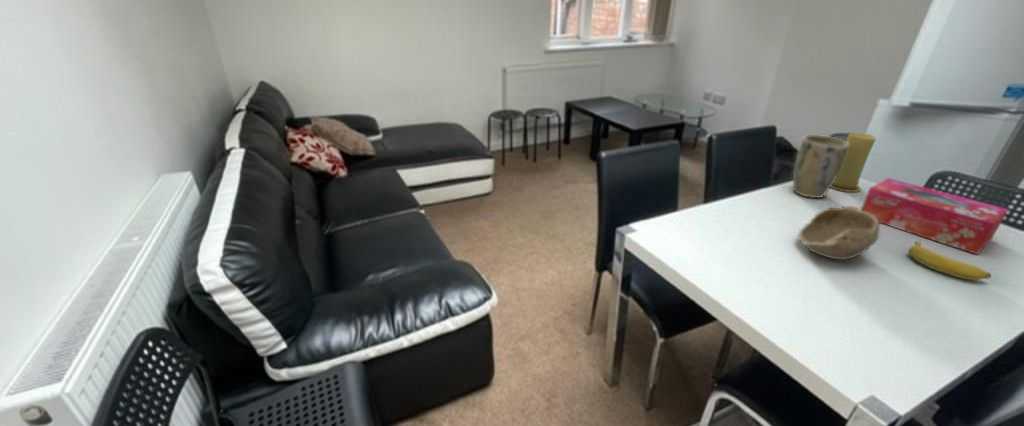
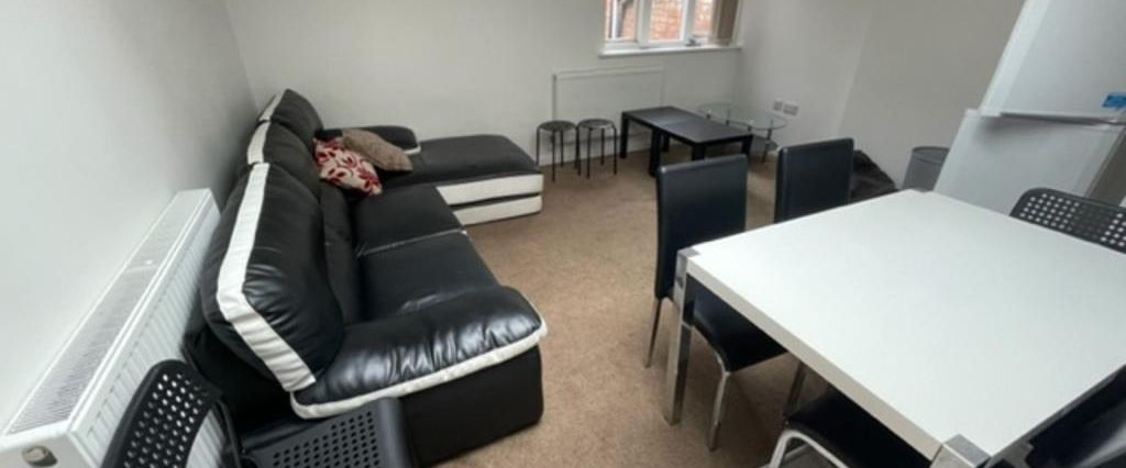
- tissue box [860,177,1010,255]
- bowl [797,205,881,261]
- plant pot [792,134,848,199]
- banana [908,241,992,281]
- candle [830,132,877,193]
